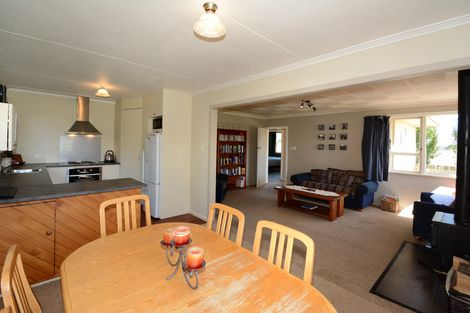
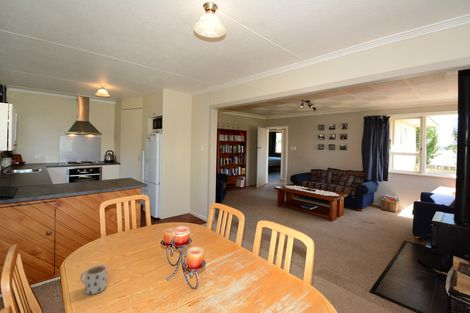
+ mug [79,264,108,295]
